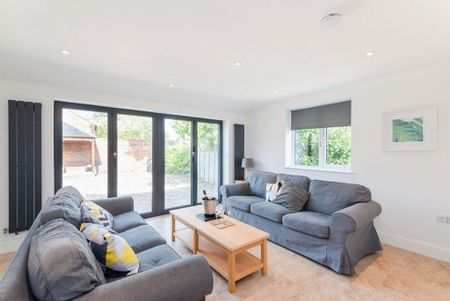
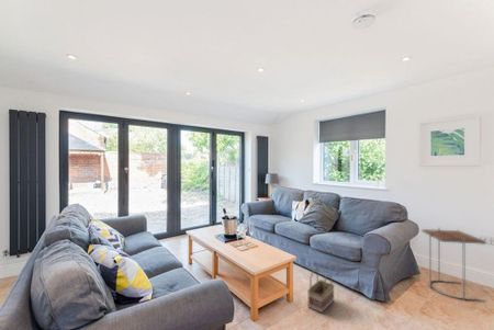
+ basket [306,269,336,315]
+ side table [420,227,489,303]
